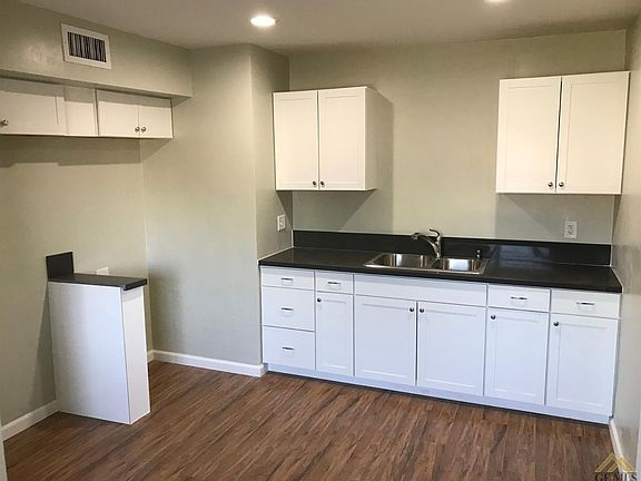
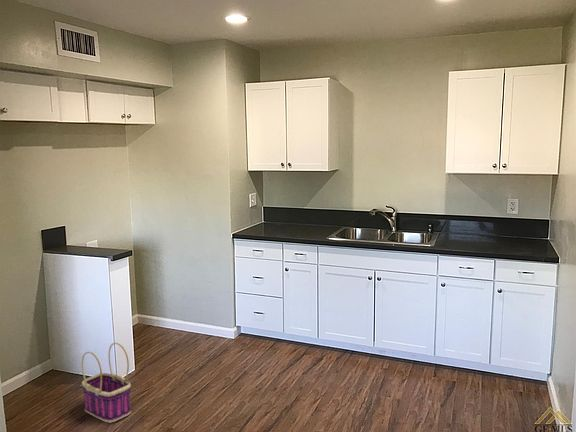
+ basket [81,342,132,423]
